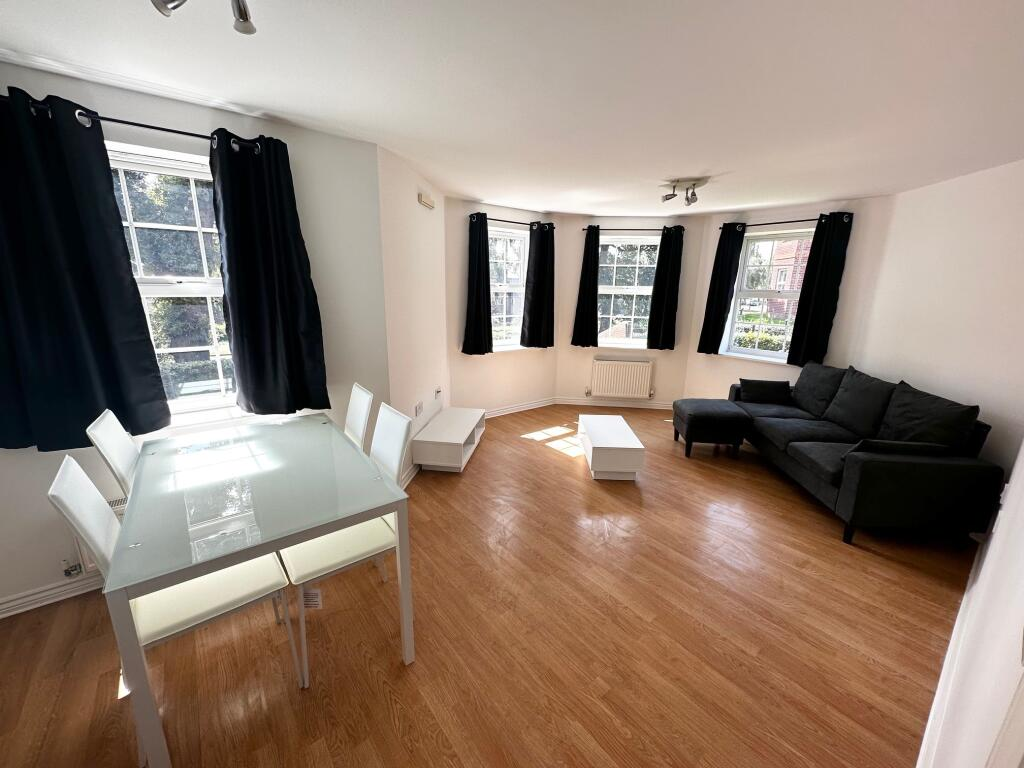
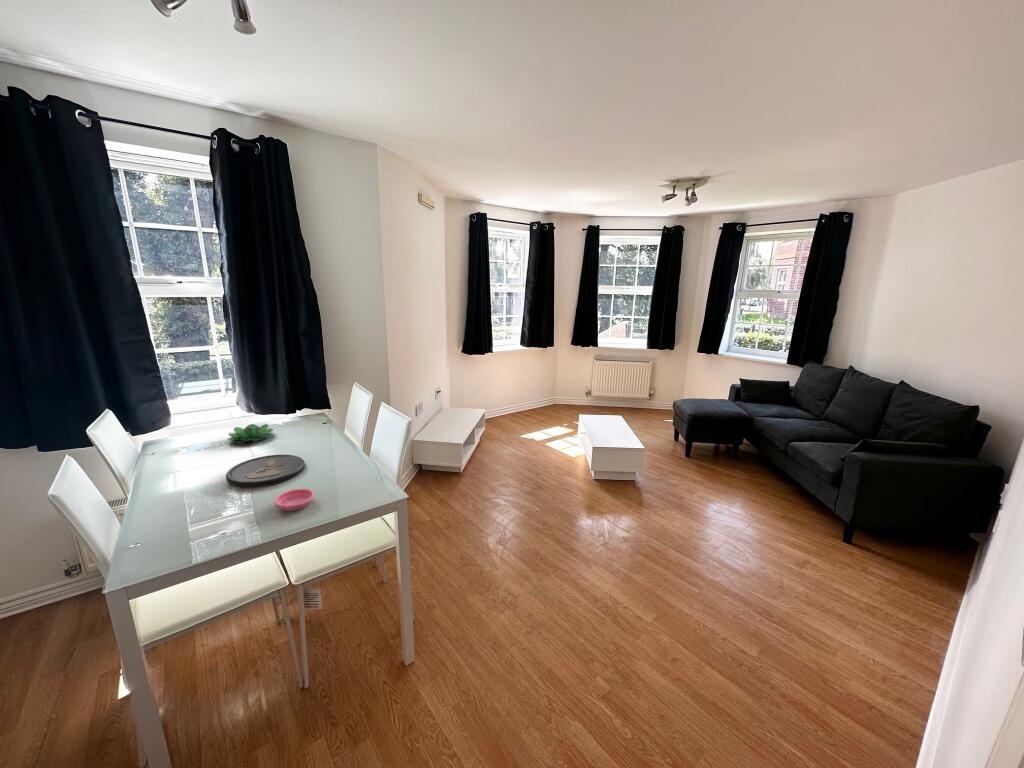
+ saucer [274,488,315,512]
+ succulent plant [227,423,274,444]
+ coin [225,454,306,489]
